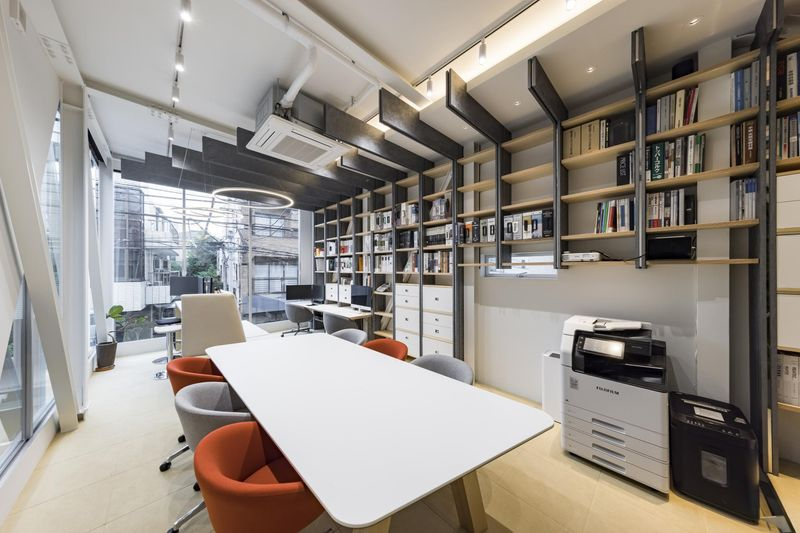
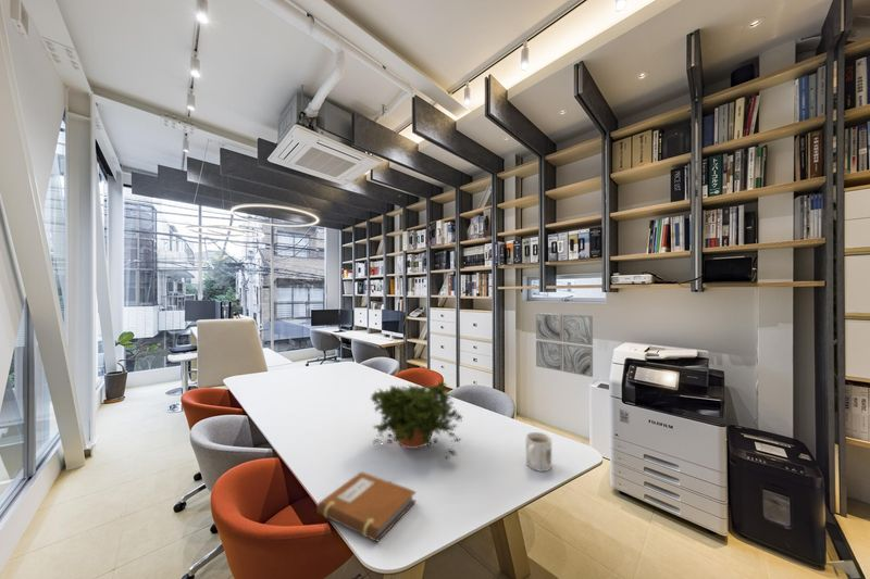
+ notebook [315,470,417,543]
+ wall art [535,312,594,378]
+ potted plant [369,380,464,460]
+ mug [525,431,552,473]
